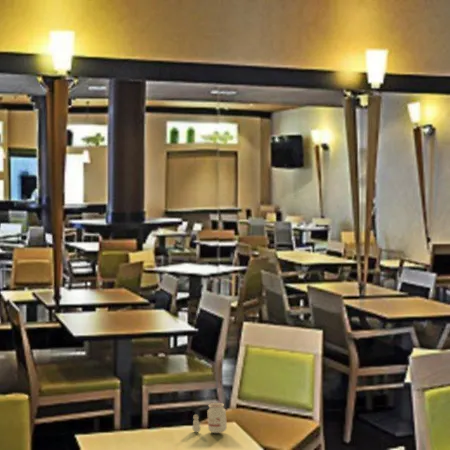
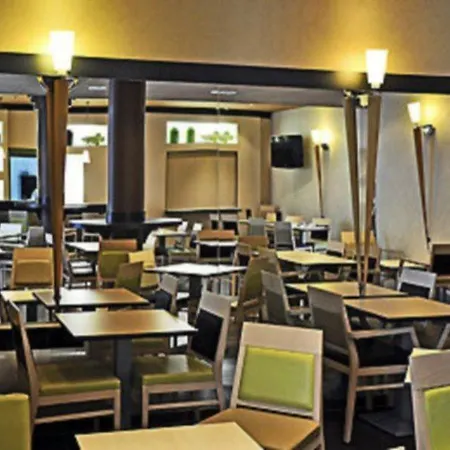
- candle [192,402,228,434]
